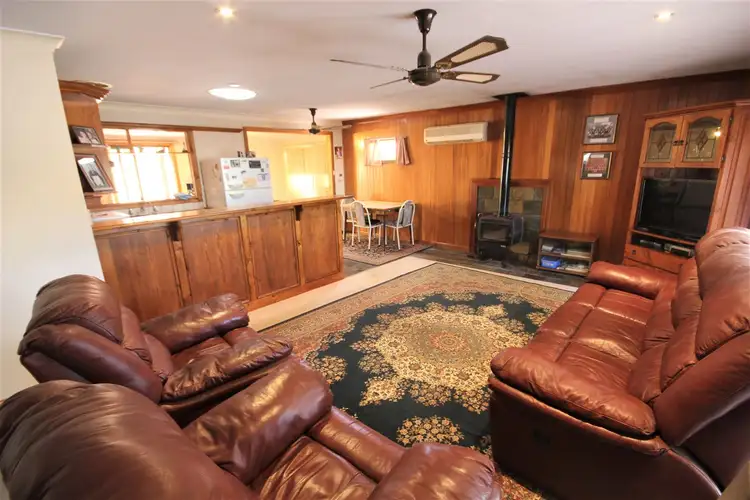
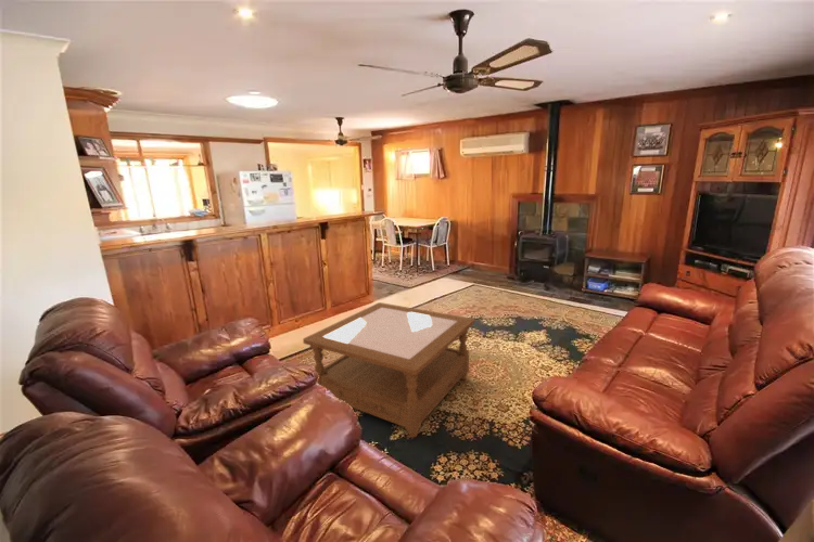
+ coffee table [302,301,475,438]
